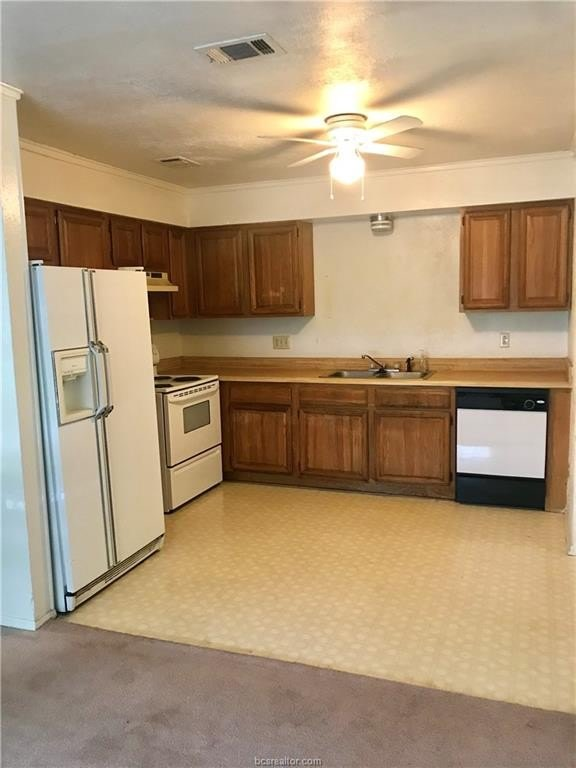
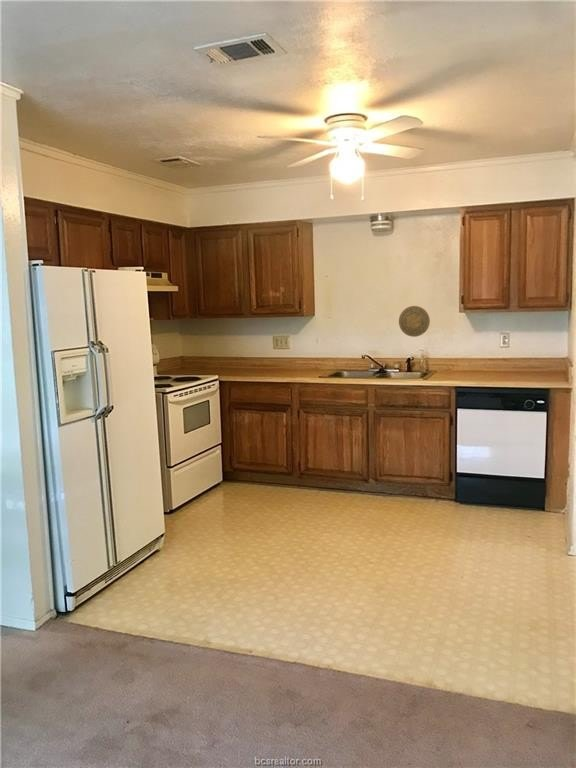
+ decorative plate [398,305,431,338]
